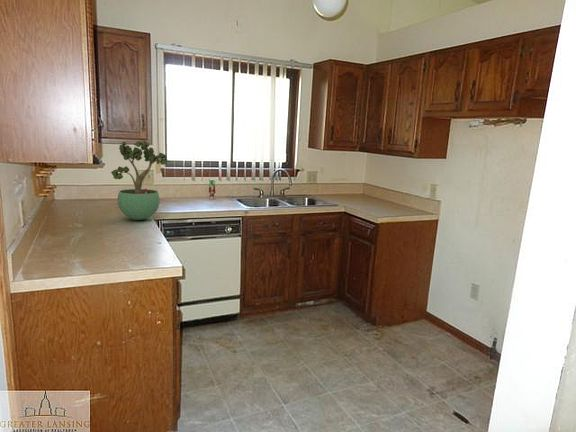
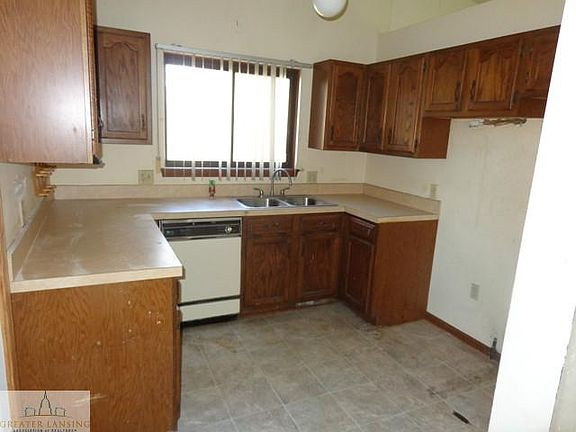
- potted plant [110,140,167,221]
